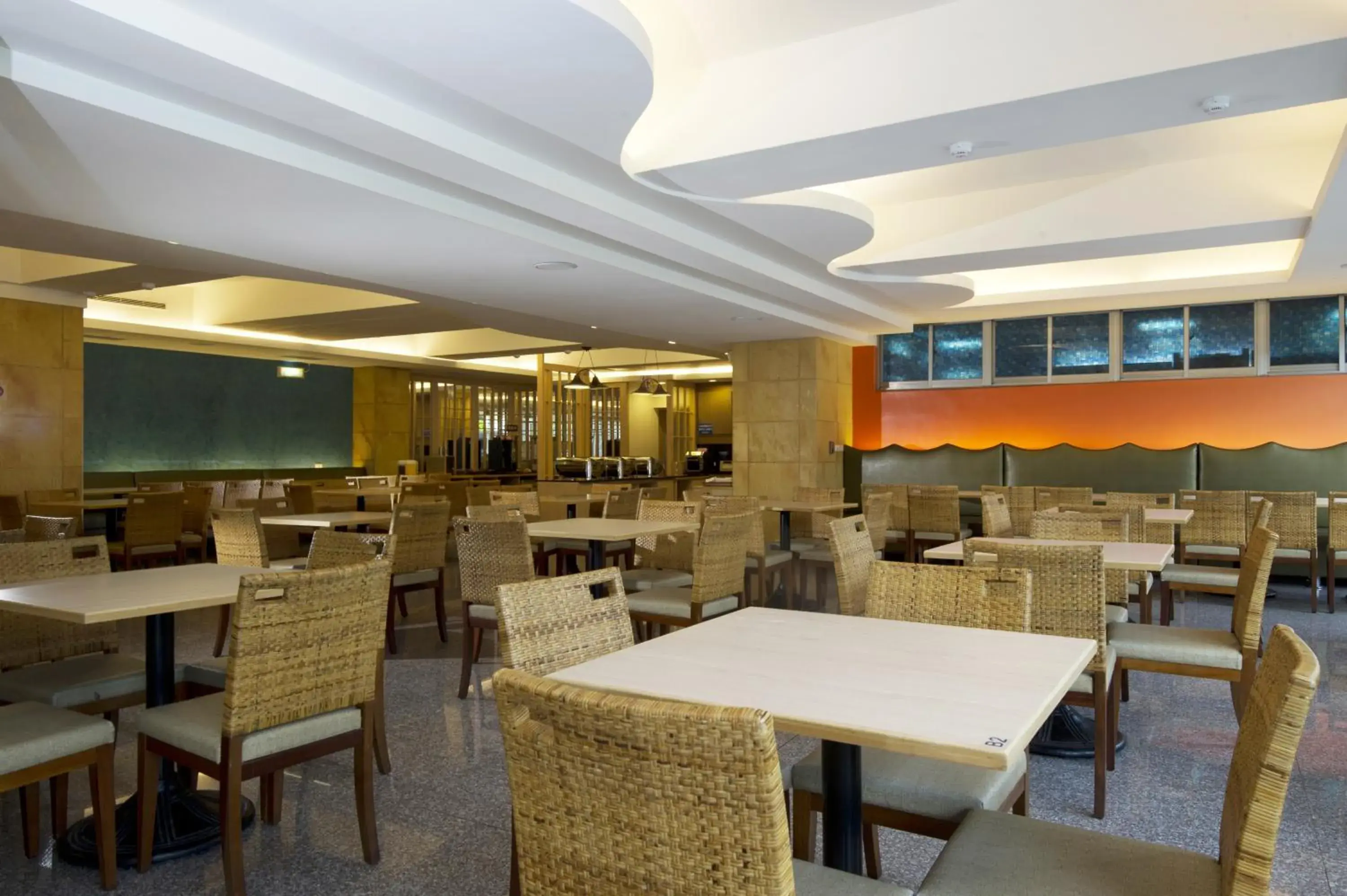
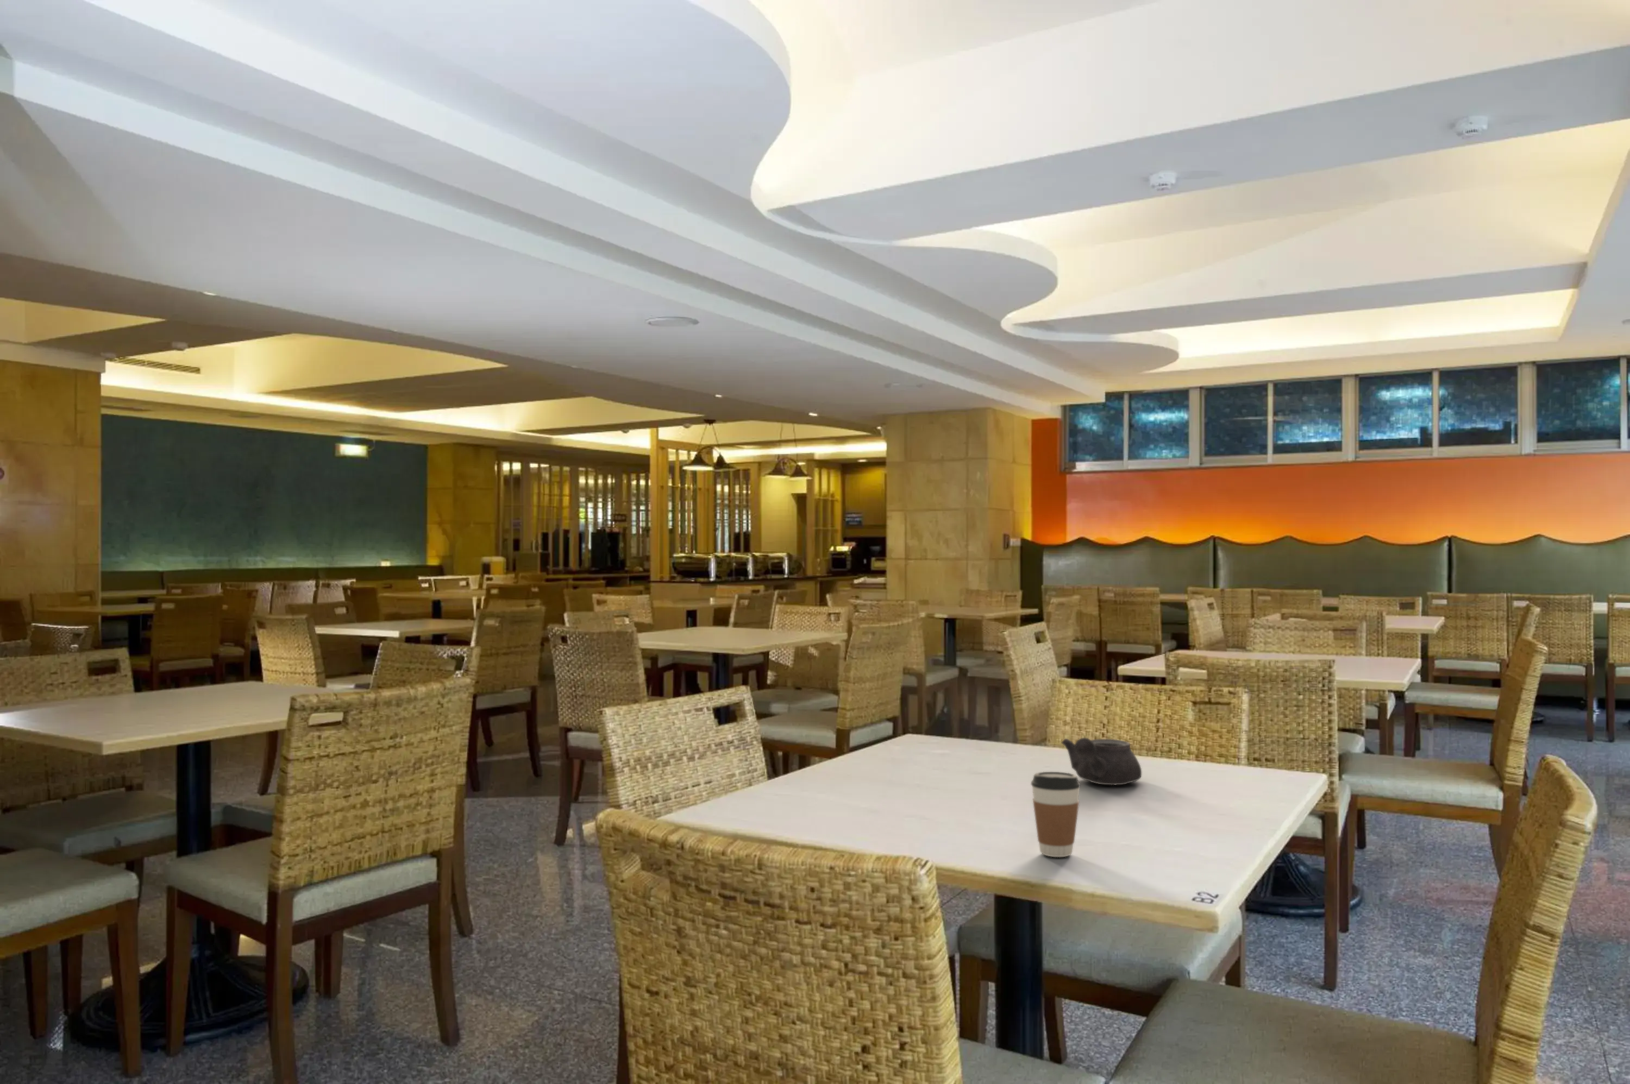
+ teapot [1060,737,1142,786]
+ coffee cup [1030,771,1082,858]
